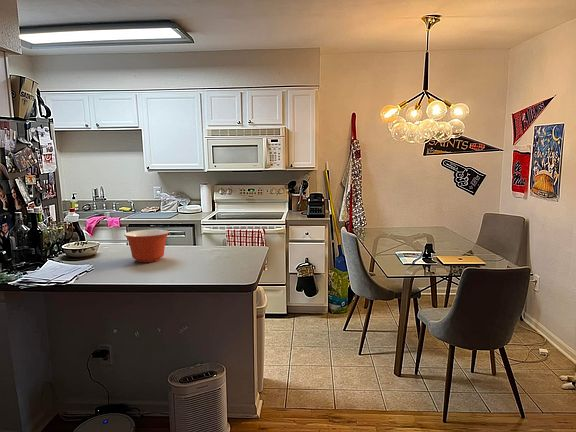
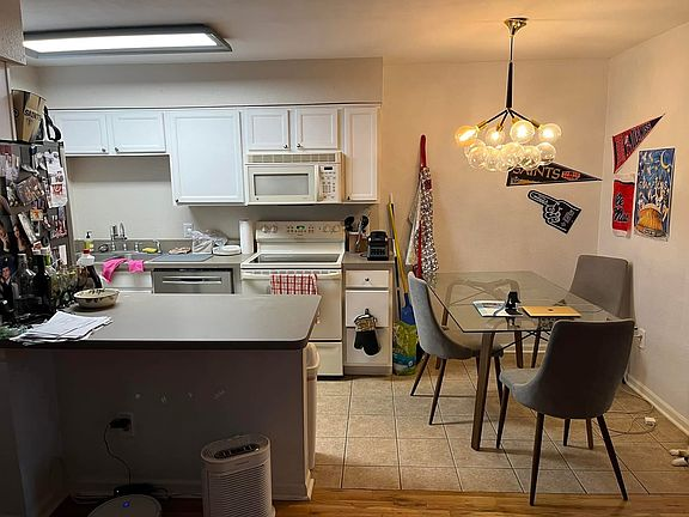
- mixing bowl [123,229,171,263]
